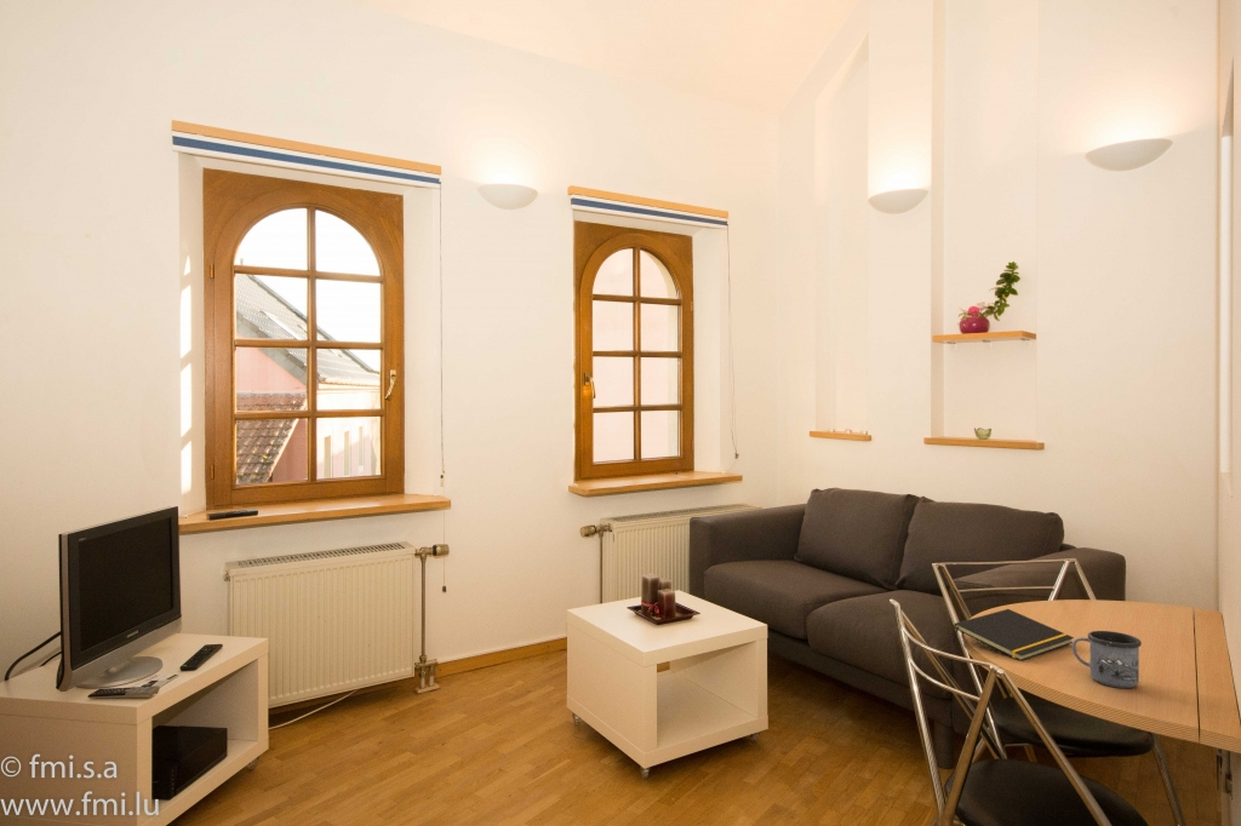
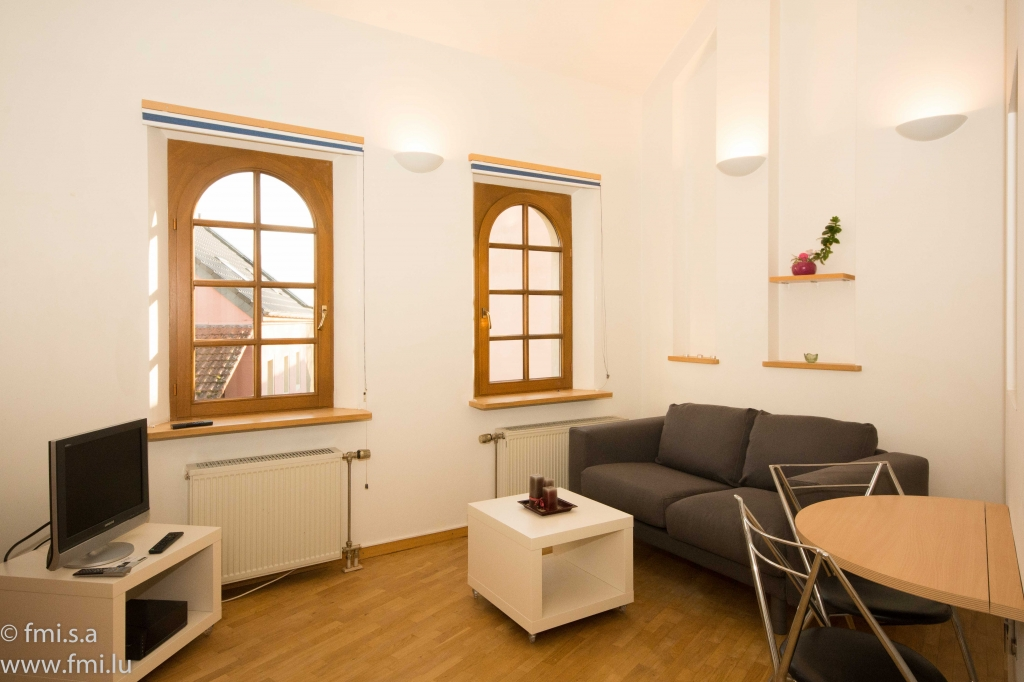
- notepad [953,608,1075,661]
- mug [1071,630,1143,689]
